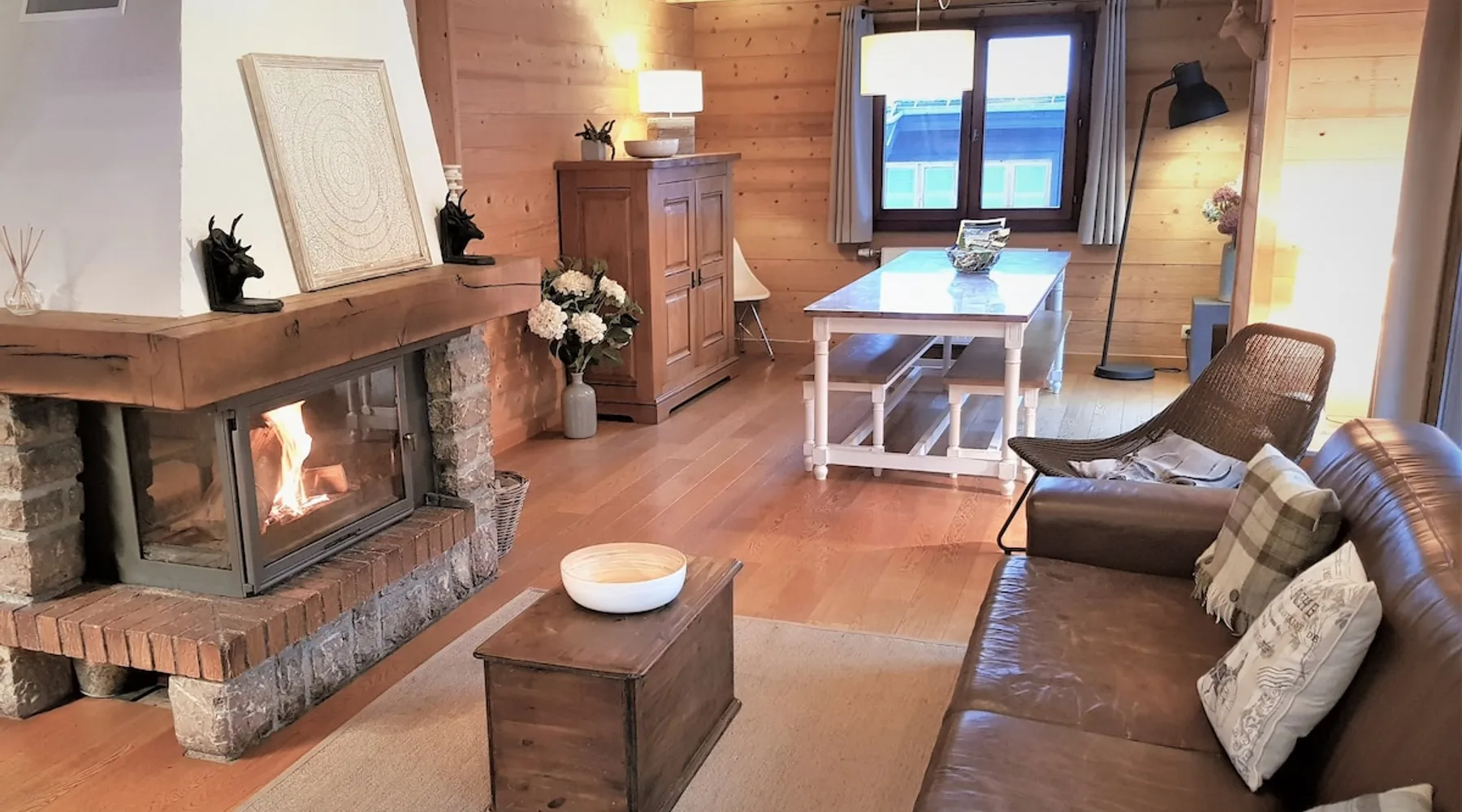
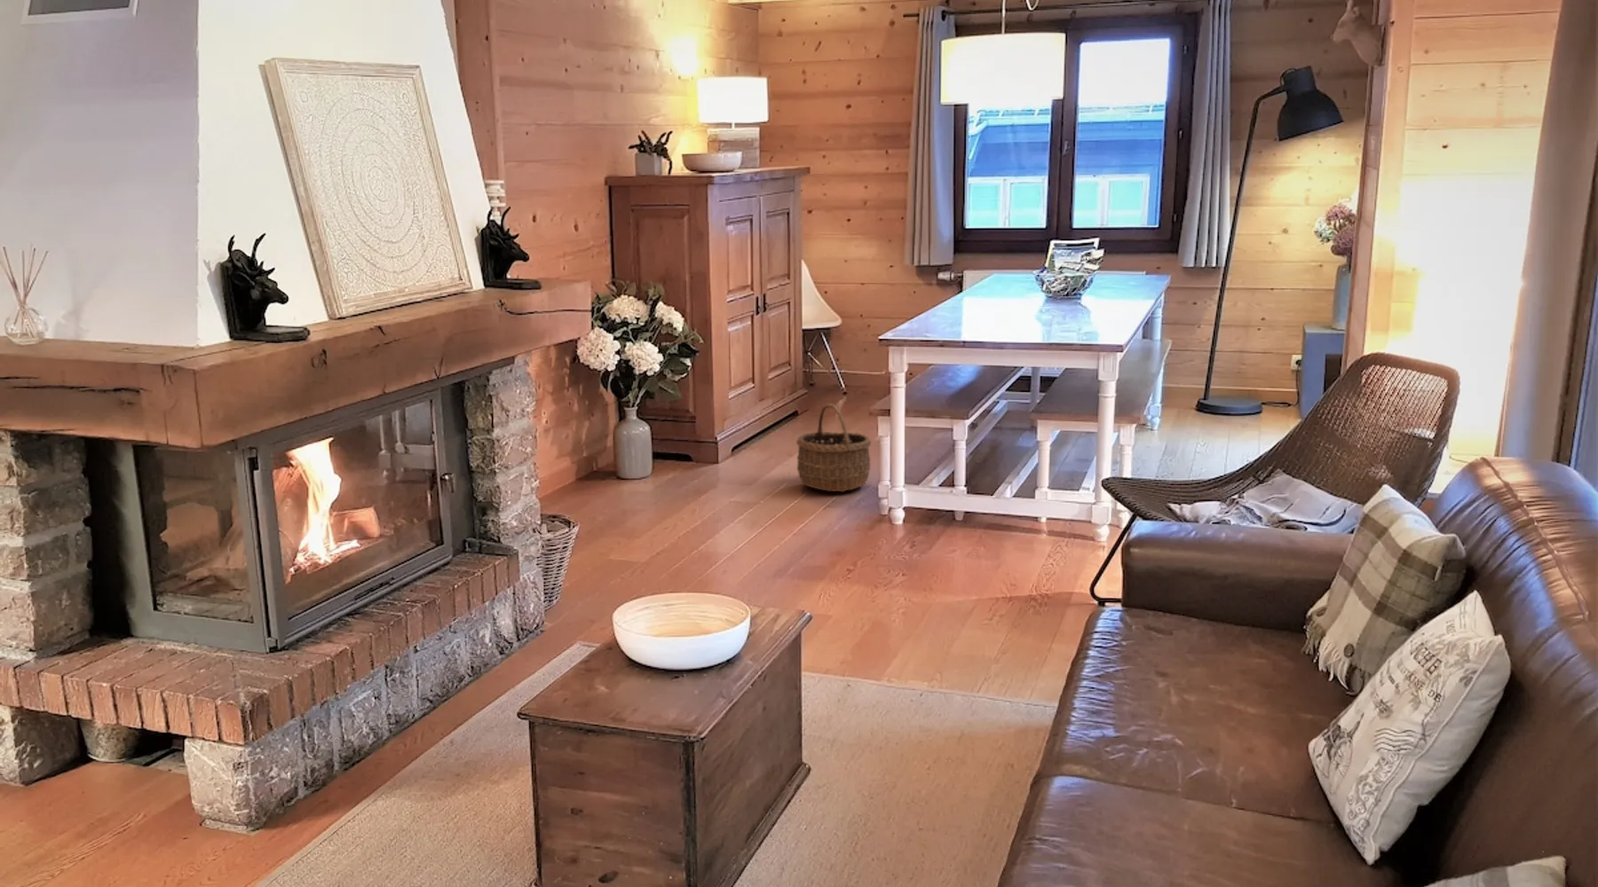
+ wicker basket [796,403,872,493]
